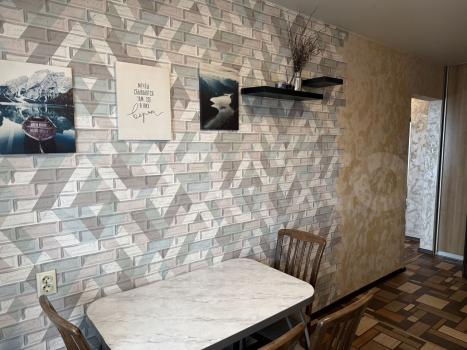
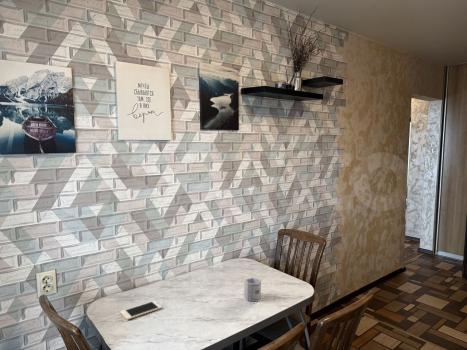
+ cup [243,276,262,302]
+ cell phone [120,300,163,321]
